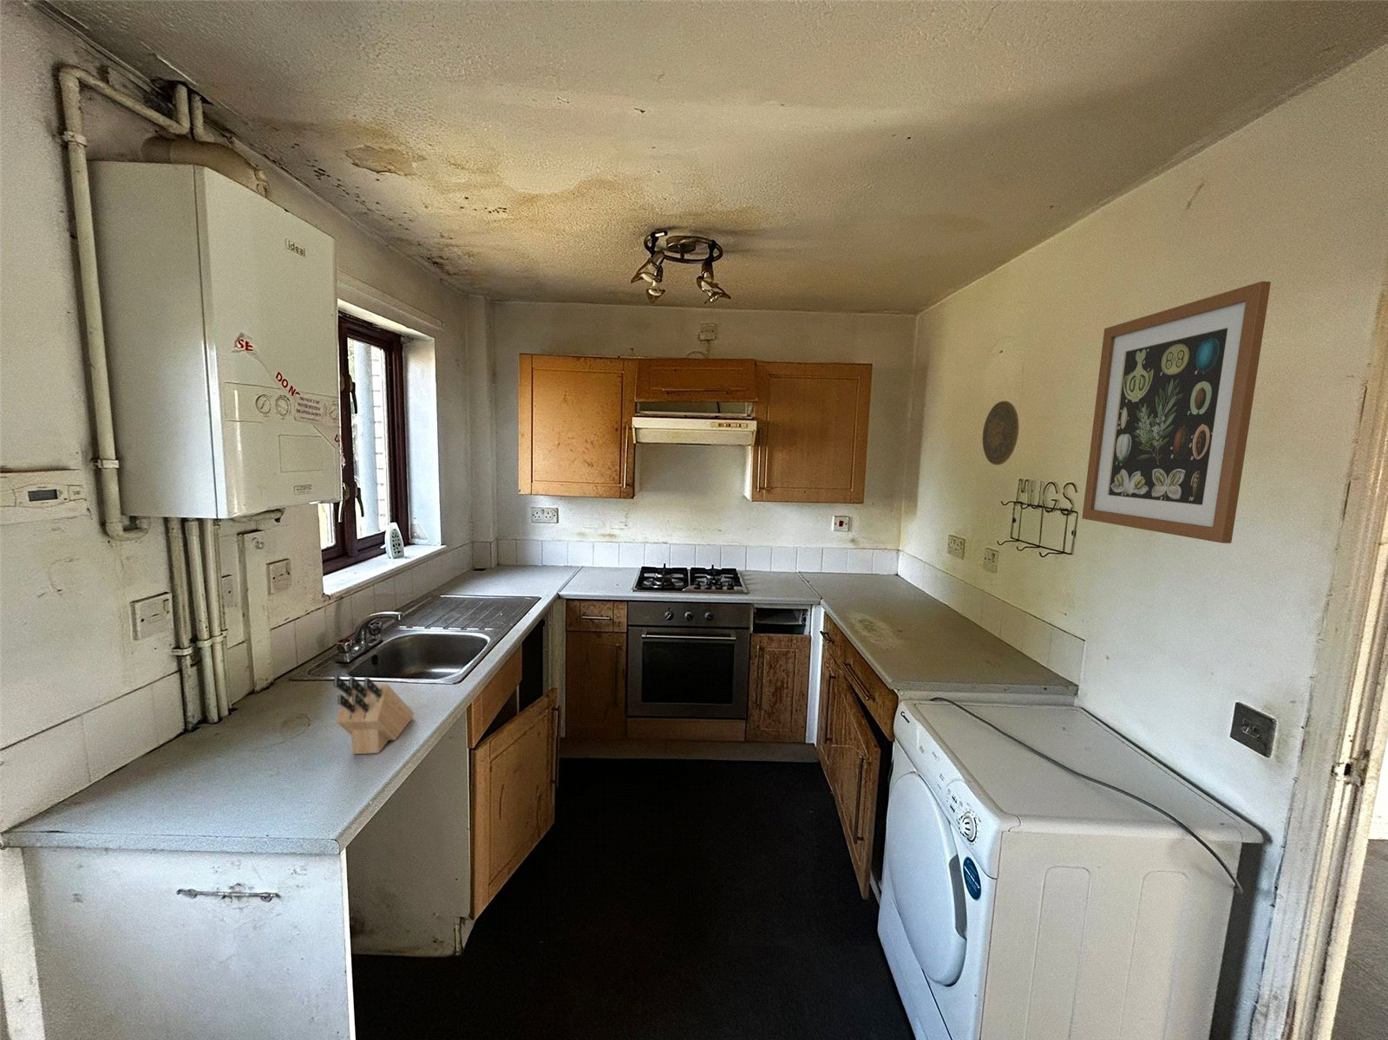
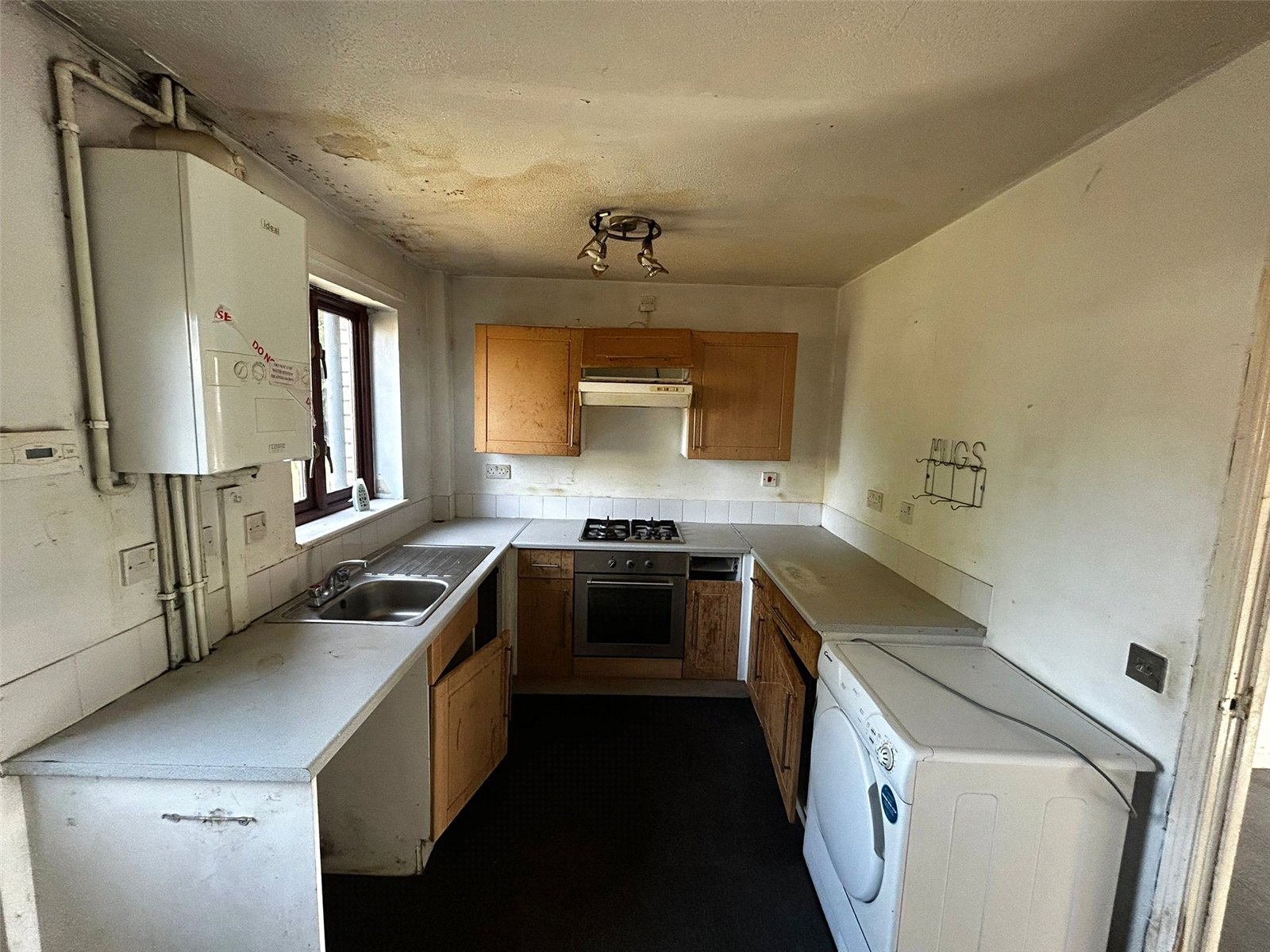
- wall art [1081,281,1272,544]
- knife block [332,675,415,755]
- decorative plate [983,401,1020,466]
